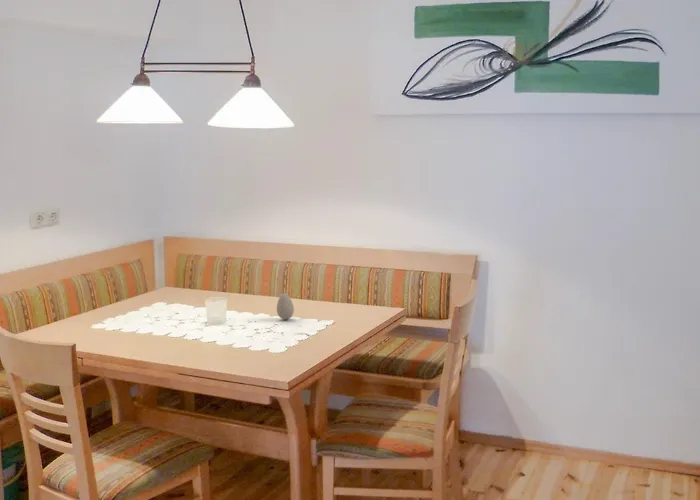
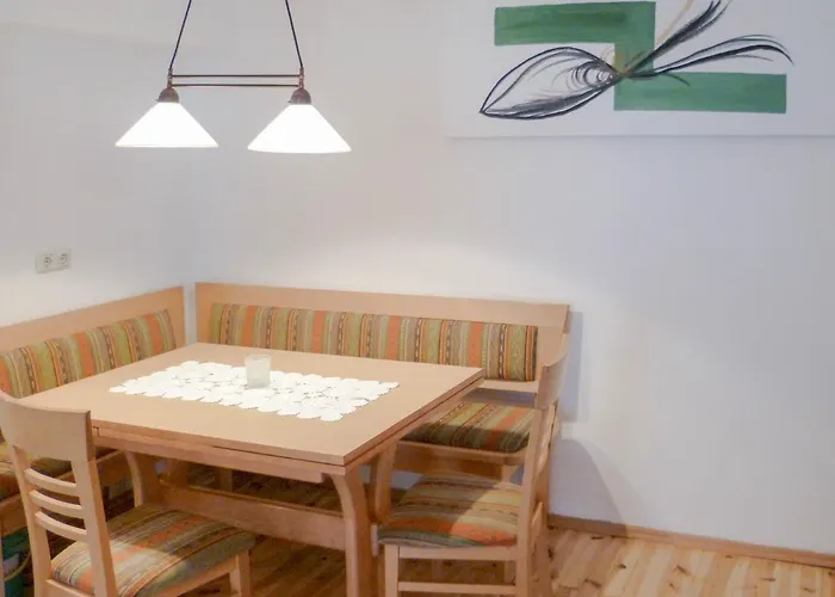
- decorative egg [276,292,295,321]
